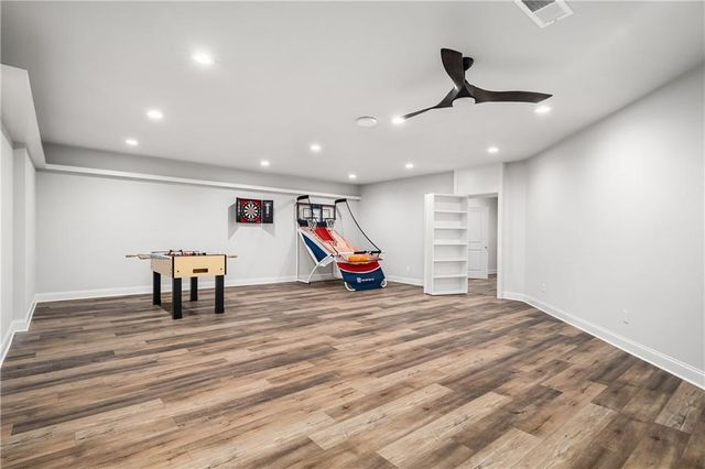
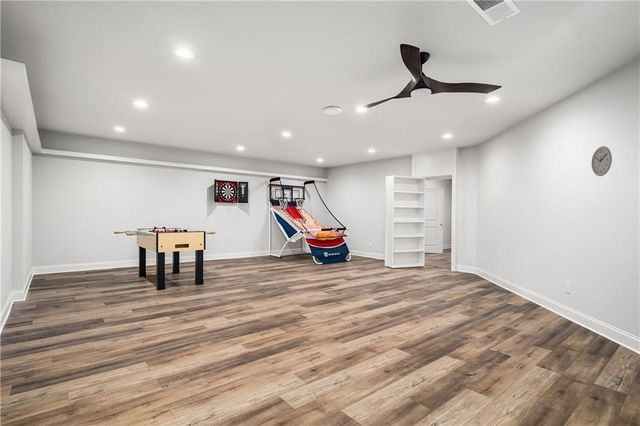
+ wall clock [591,145,613,177]
